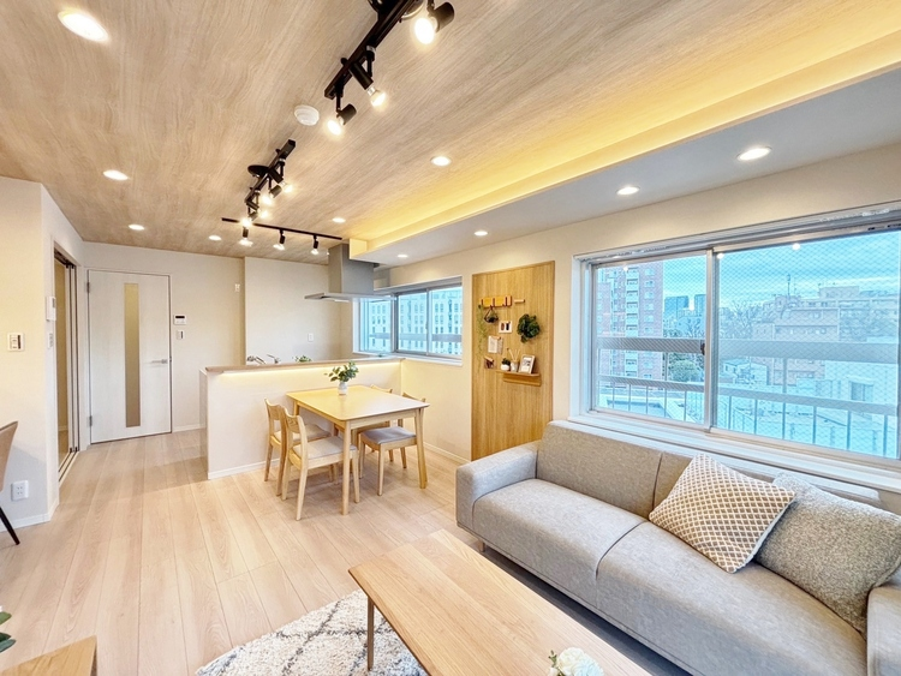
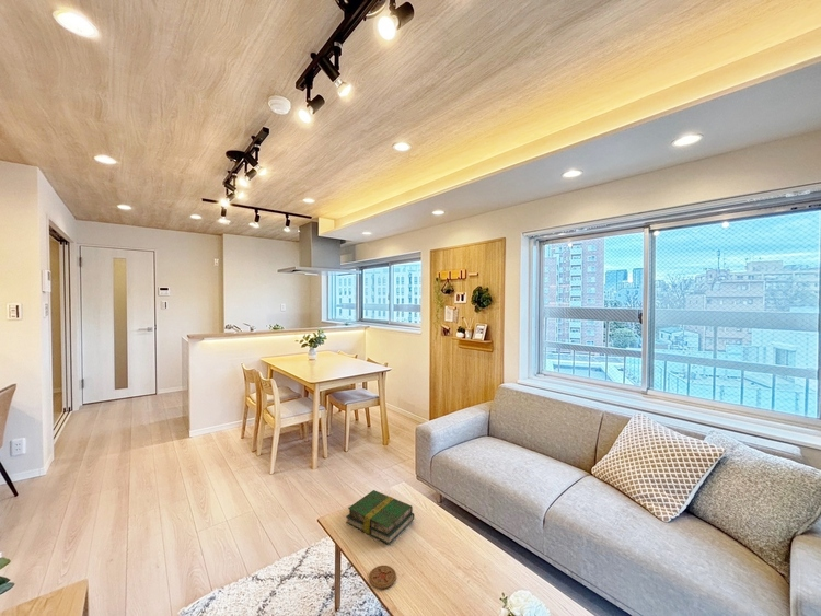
+ book [345,489,416,545]
+ coaster [368,565,397,590]
